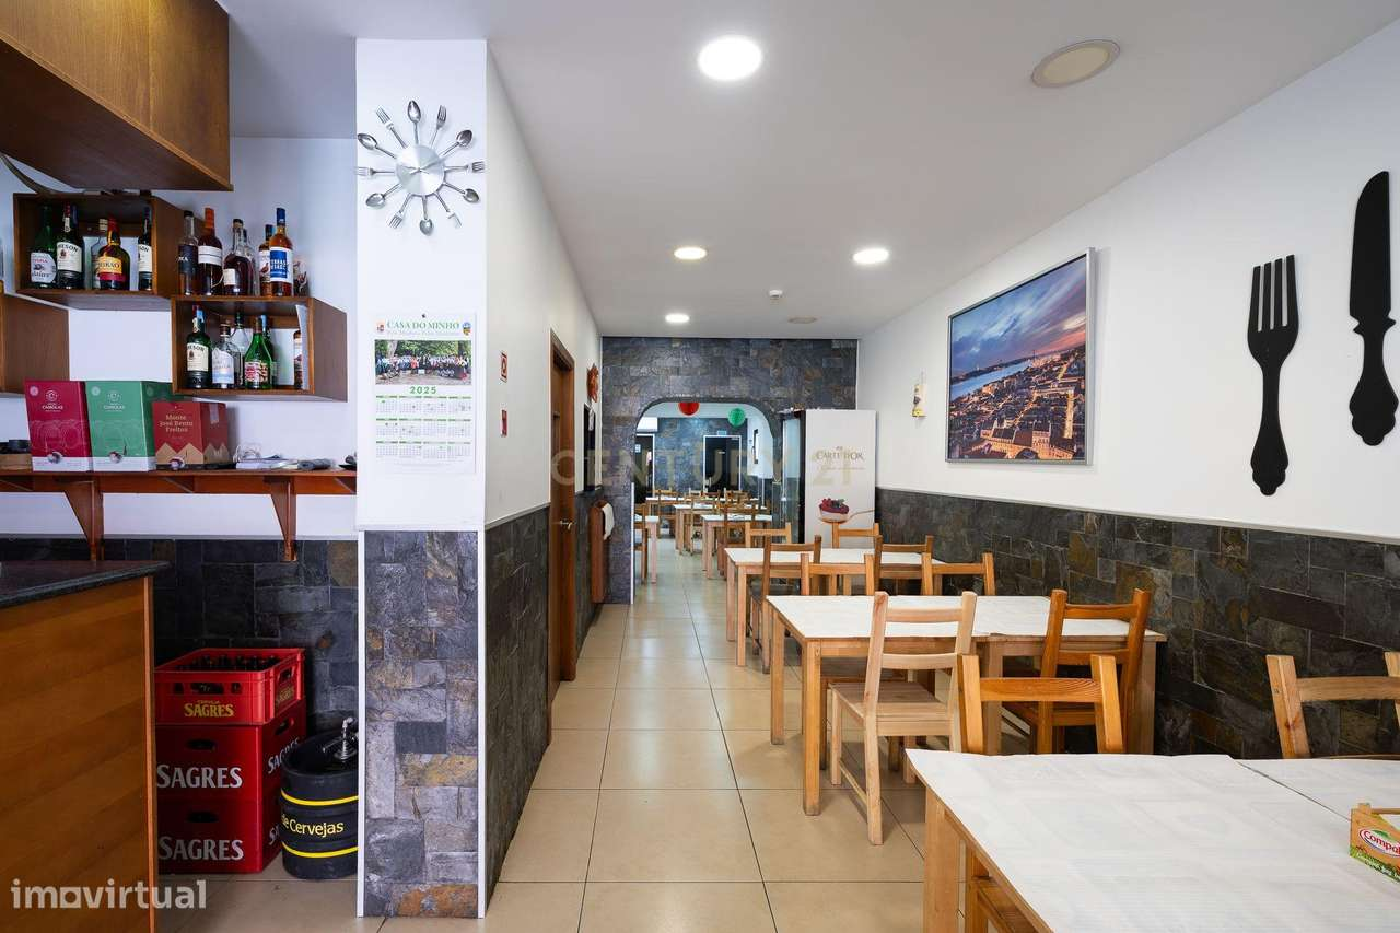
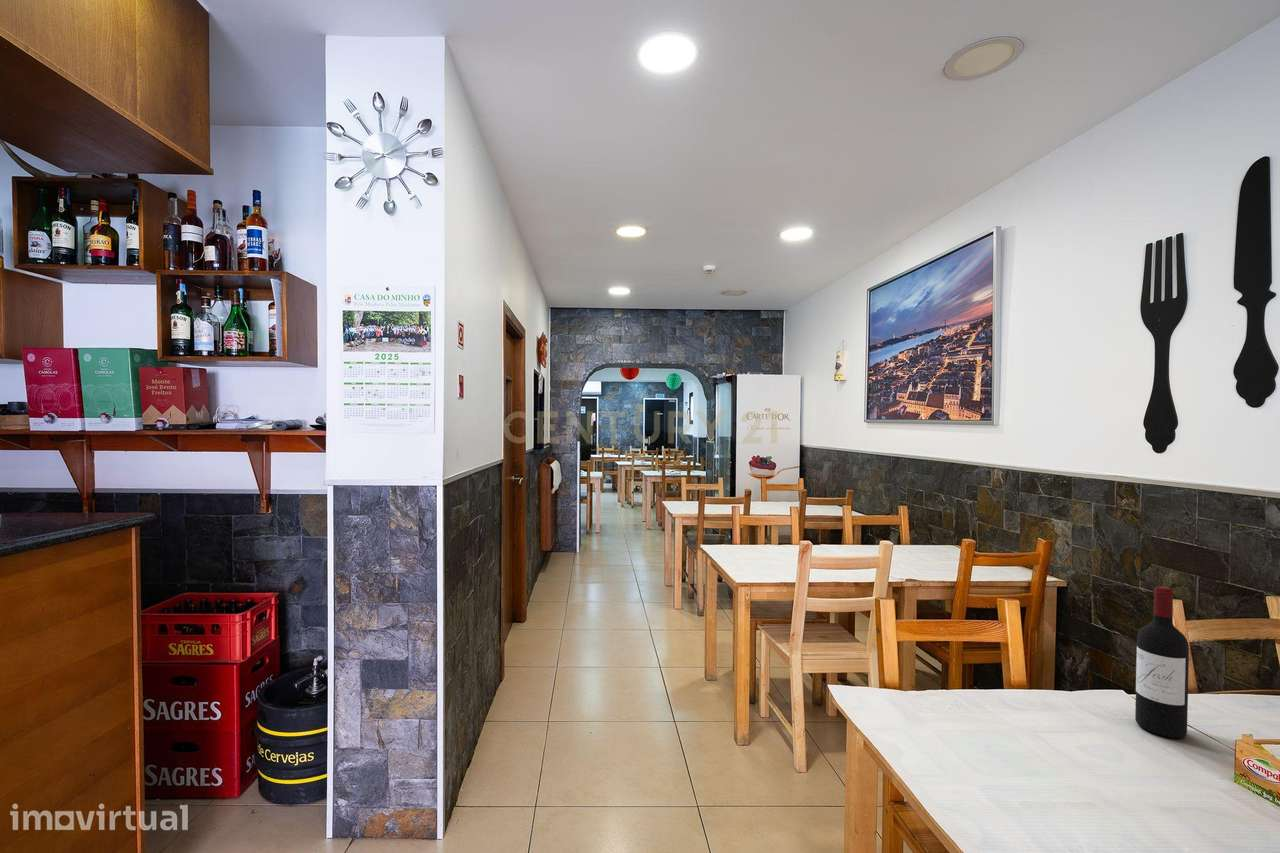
+ wine bottle [1134,585,1190,739]
